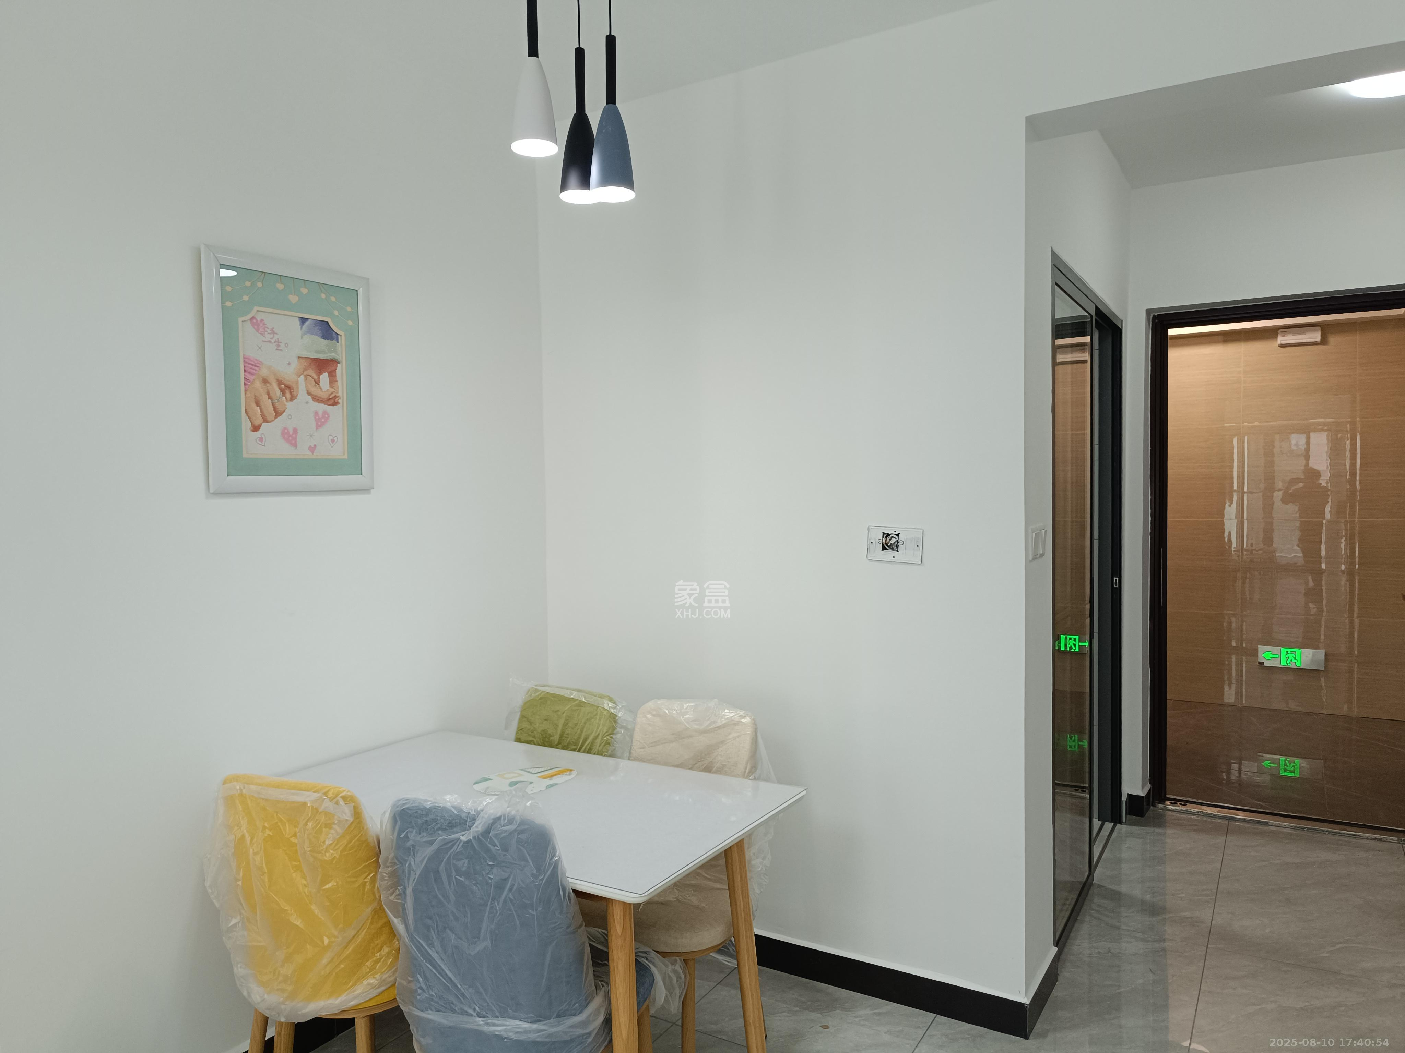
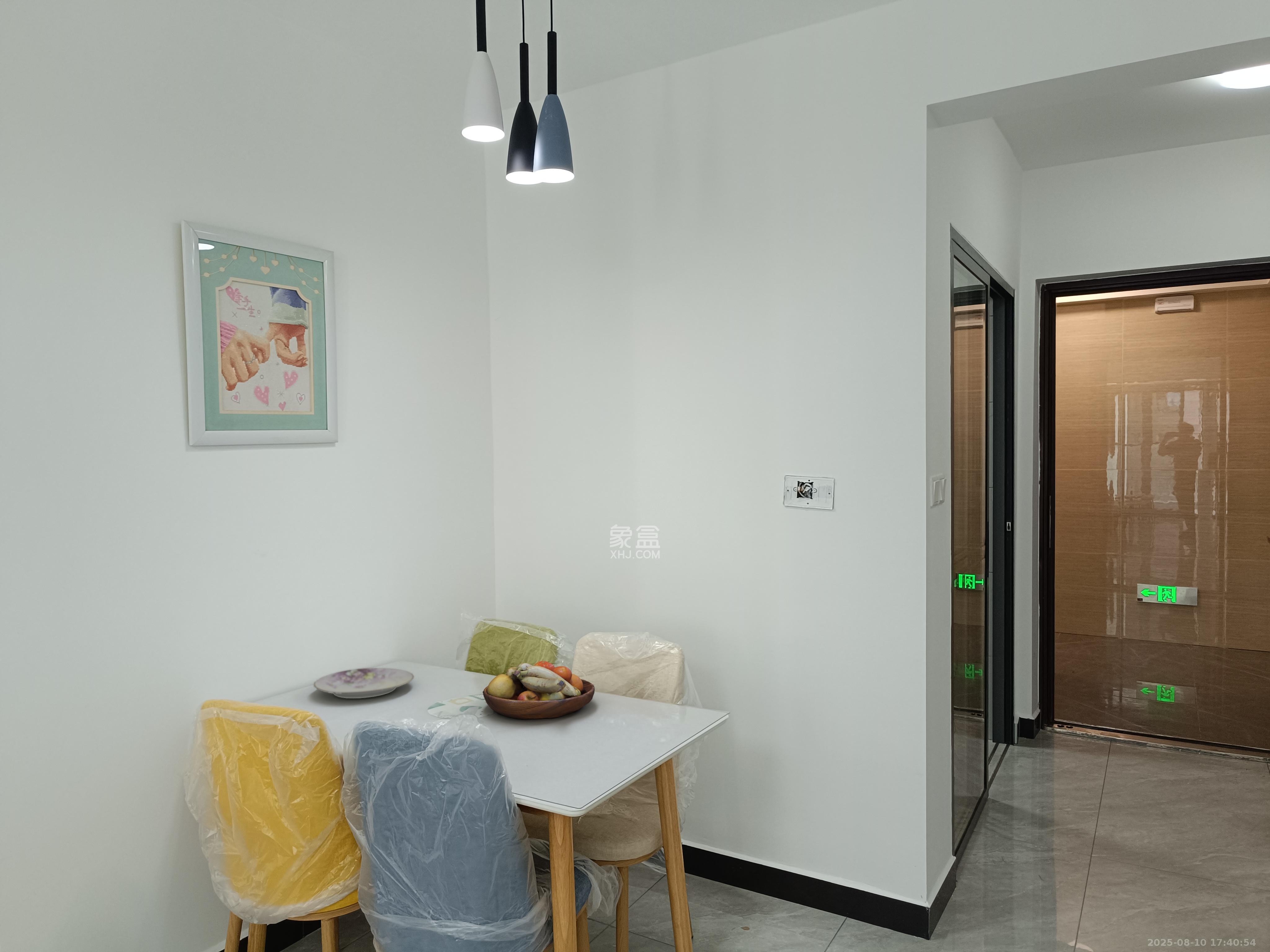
+ plate [313,668,415,699]
+ fruit bowl [482,661,595,719]
